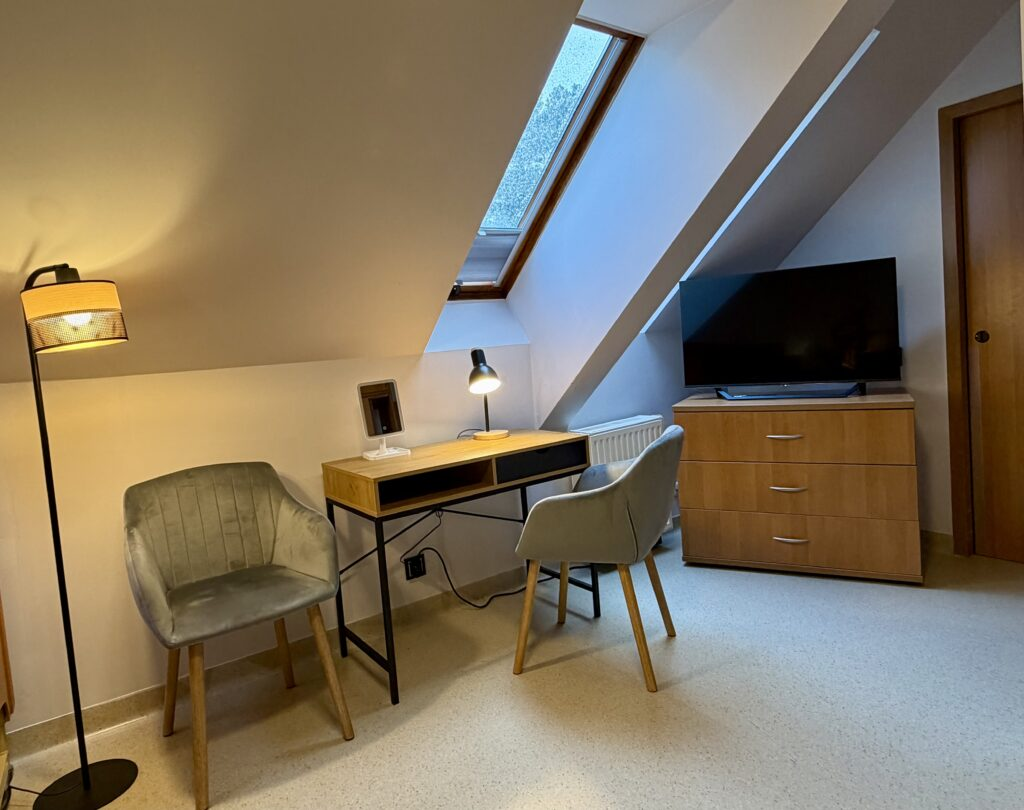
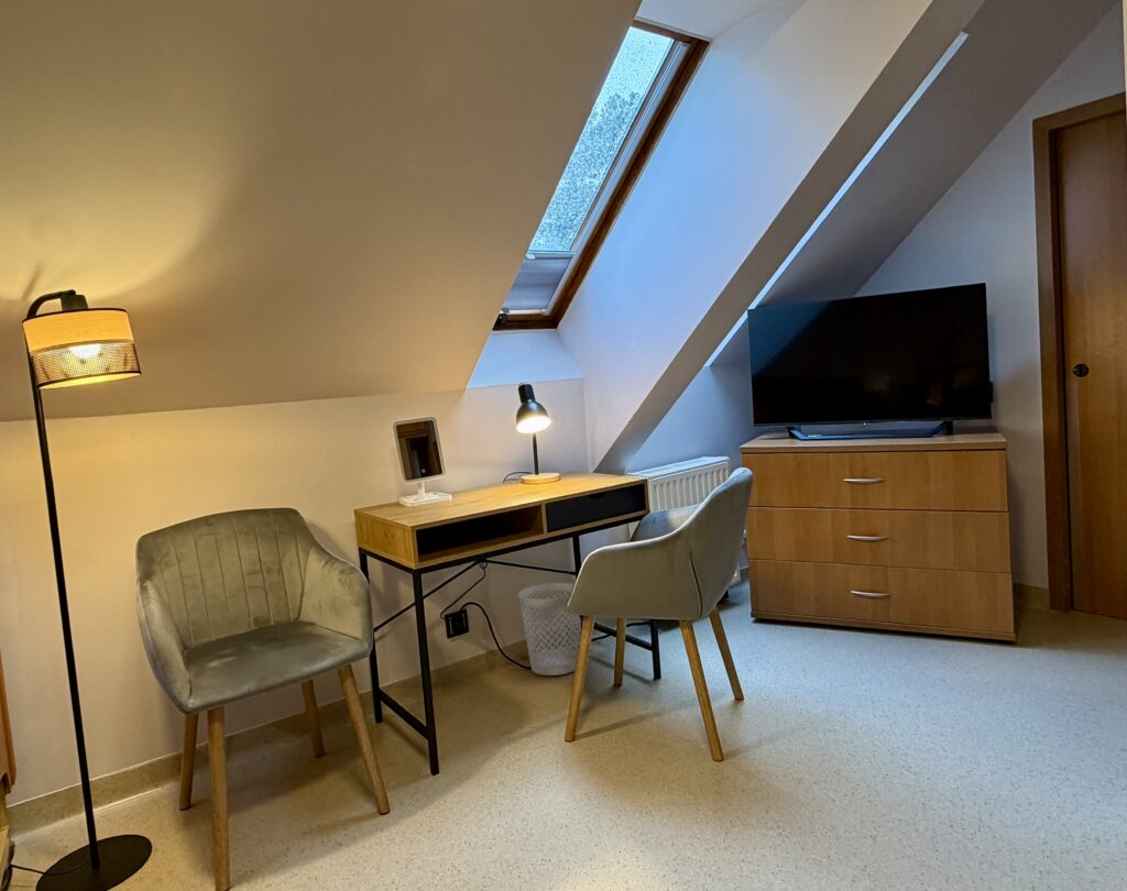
+ wastebasket [517,582,582,676]
